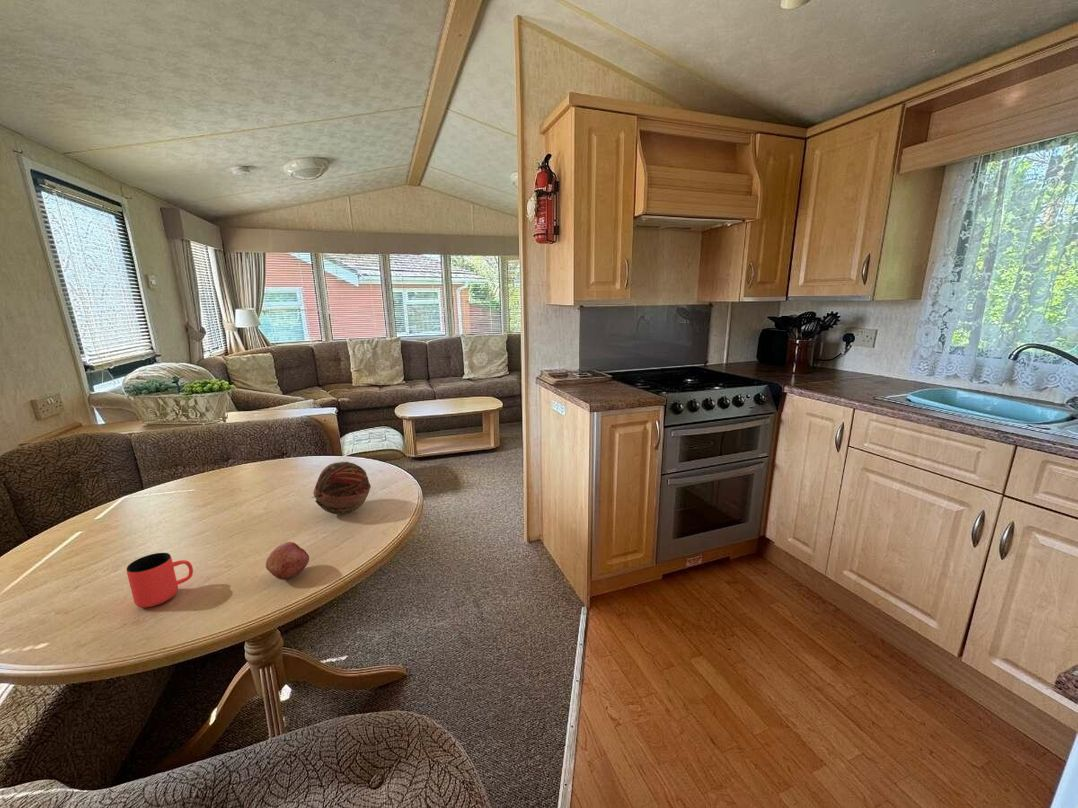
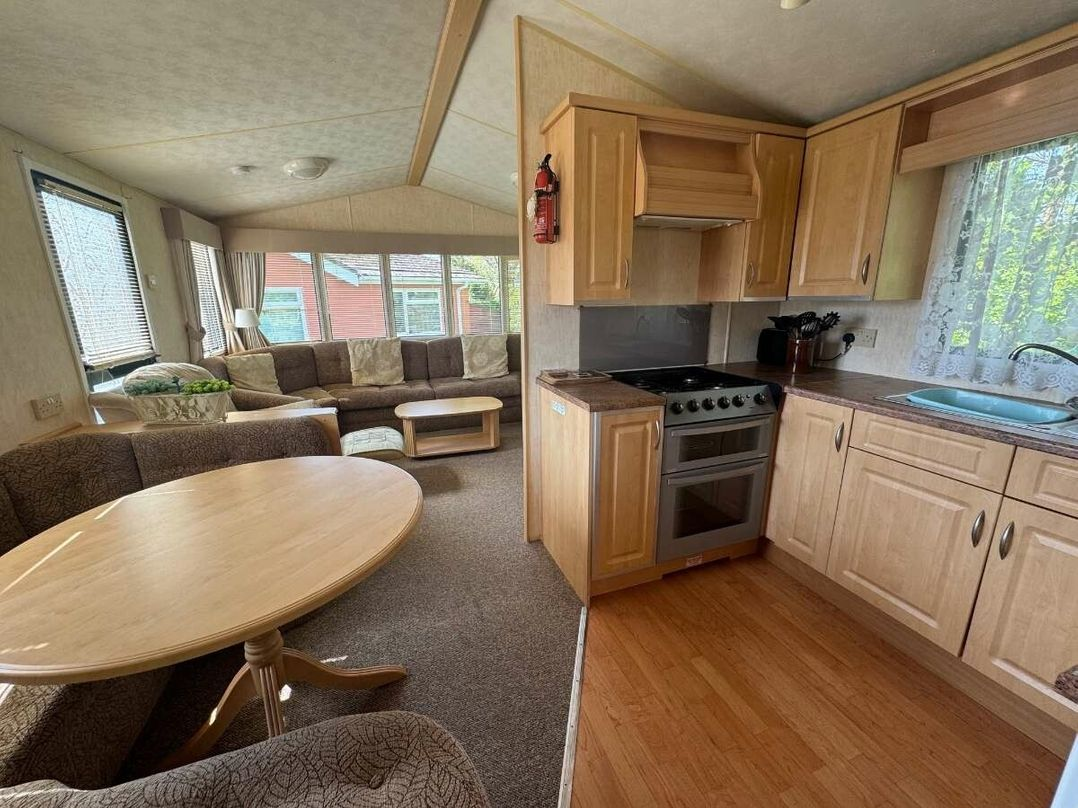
- fruit [265,541,310,581]
- cup [126,552,194,608]
- decorative ball [310,461,372,515]
